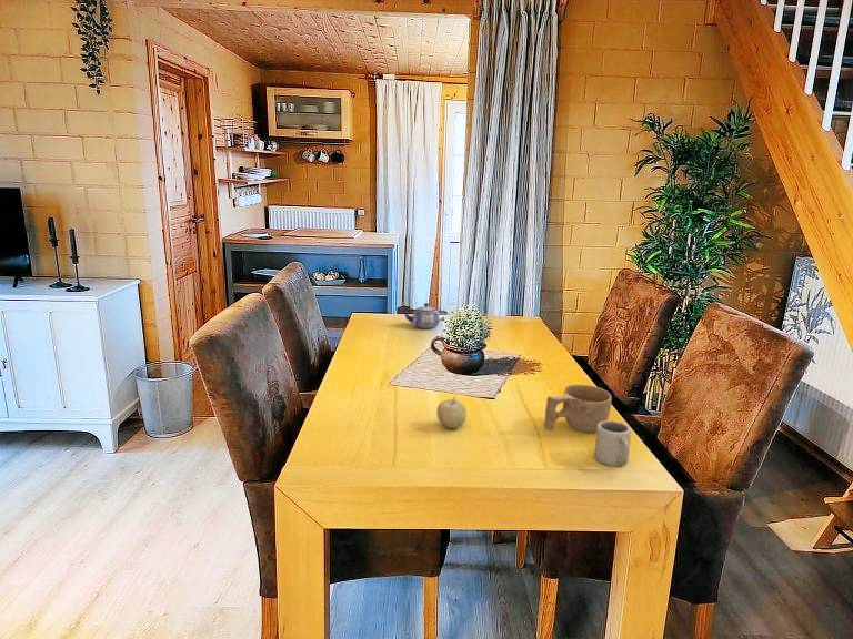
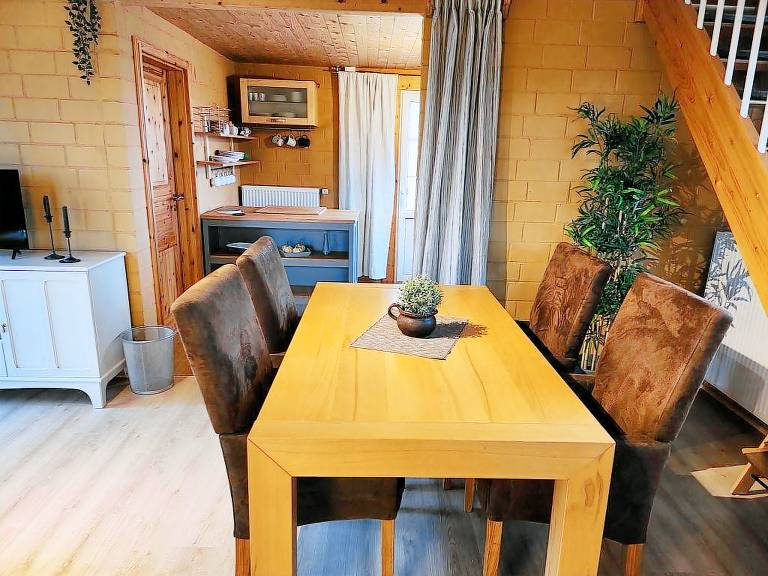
- cup [593,419,632,467]
- cup [542,384,613,434]
- teapot [400,302,449,329]
- fruit [436,396,468,429]
